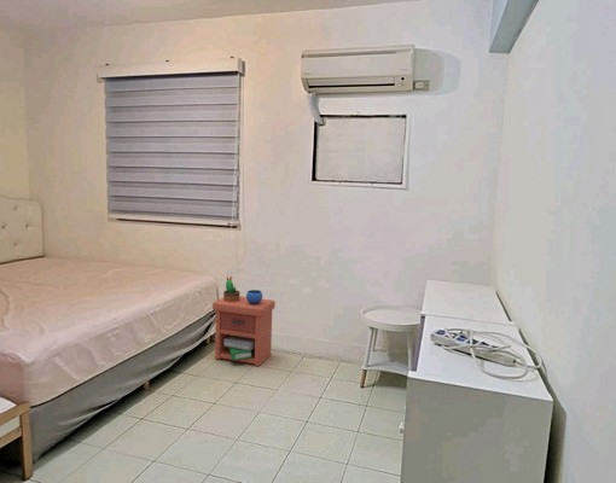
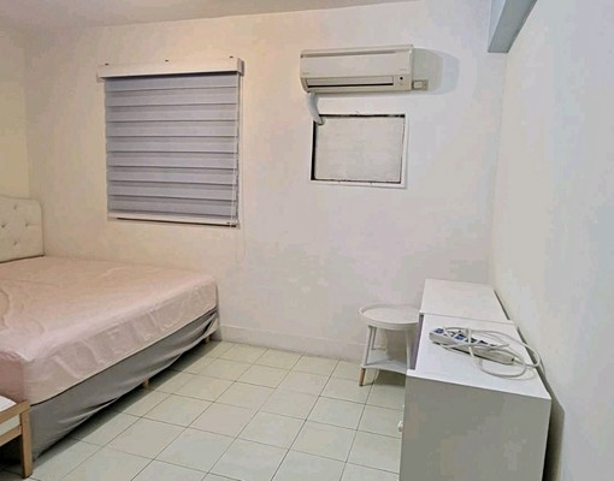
- nightstand [211,275,277,367]
